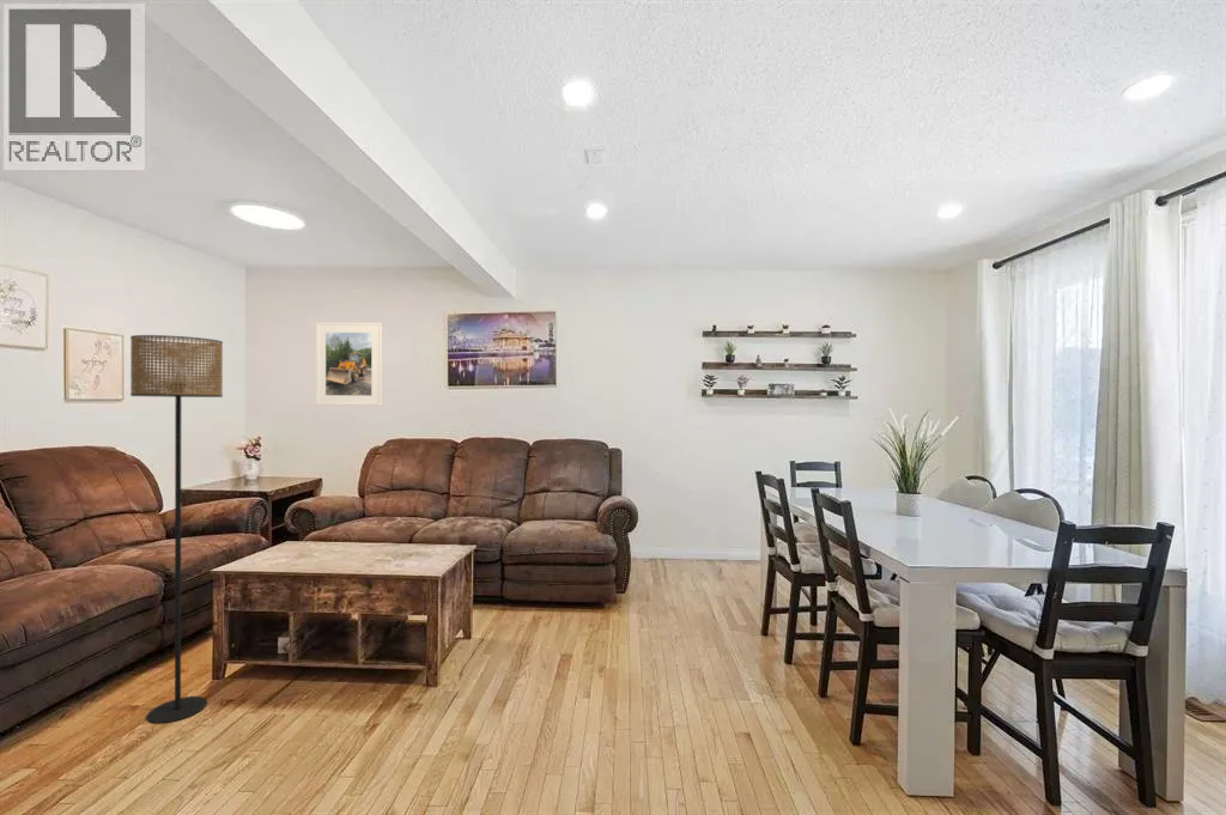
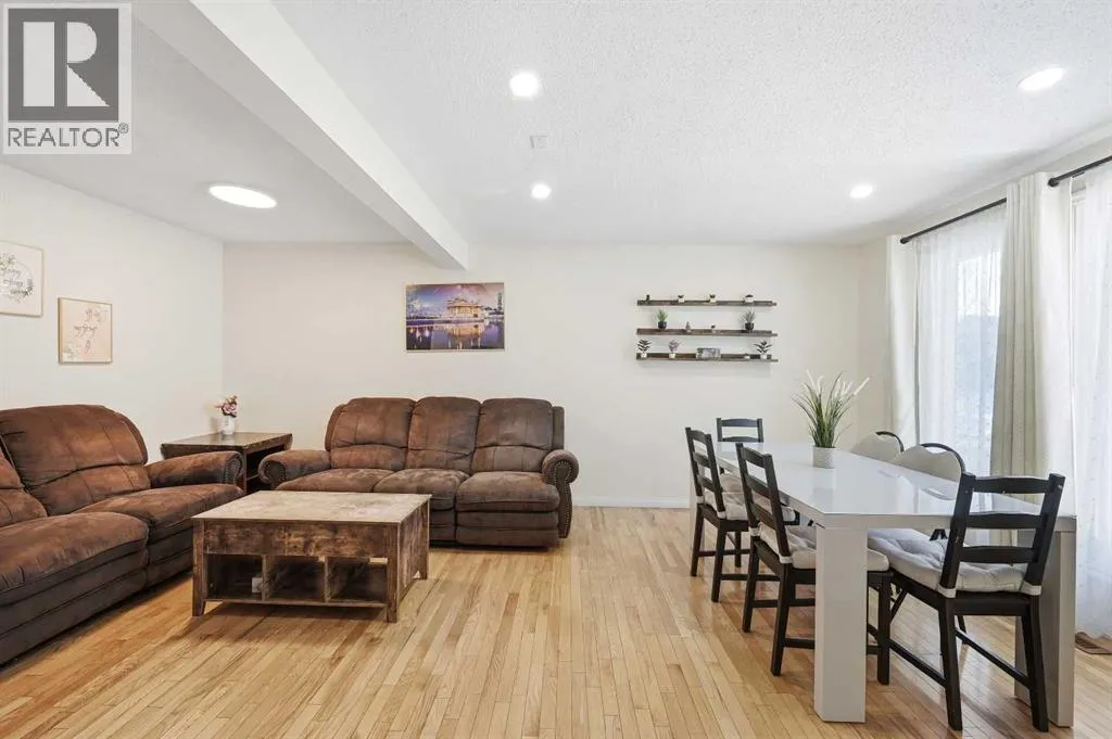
- floor lamp [129,334,224,725]
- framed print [315,321,383,407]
